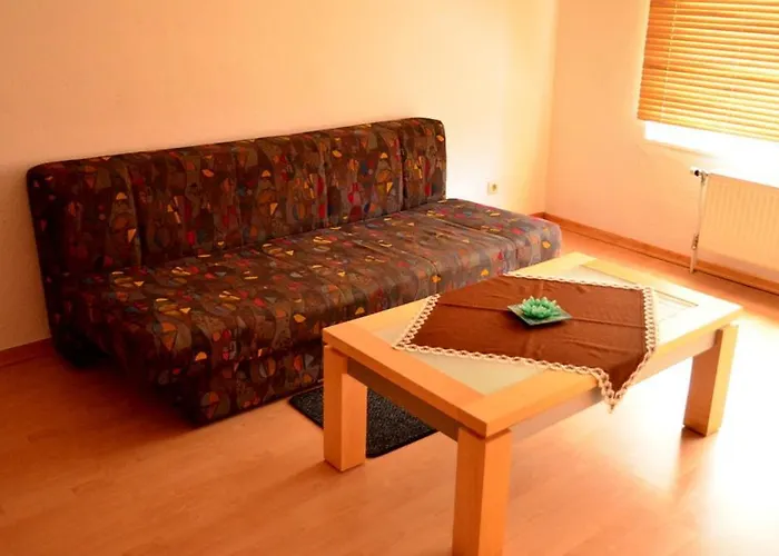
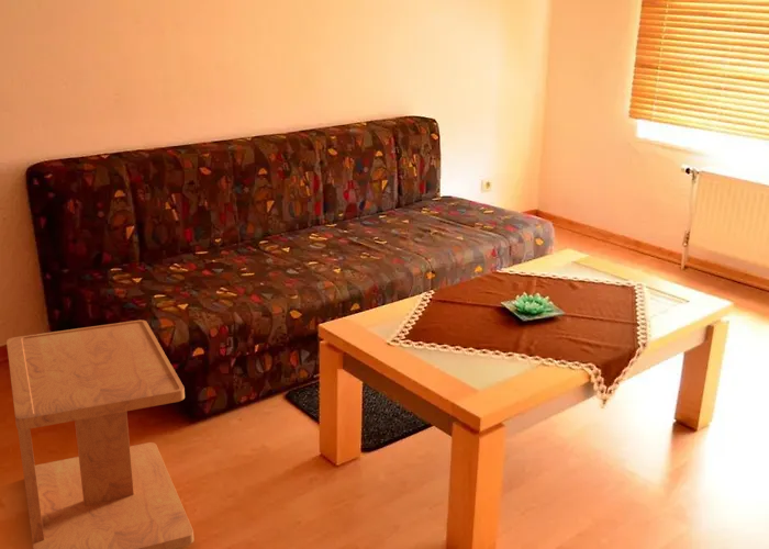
+ side table [5,320,194,549]
